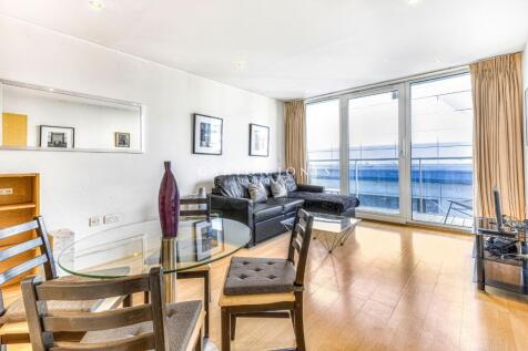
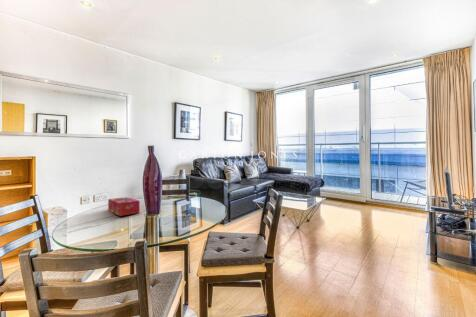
+ tissue box [107,196,141,217]
